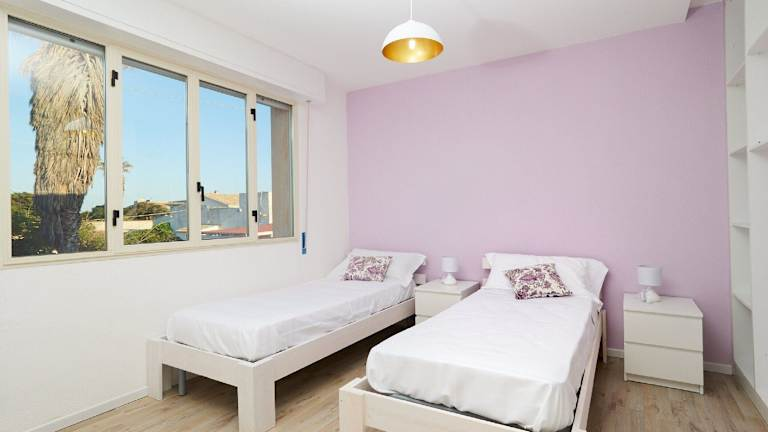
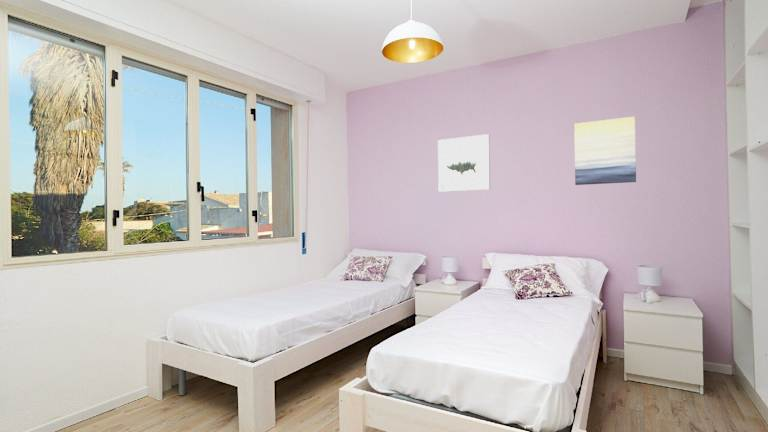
+ wall art [437,133,491,193]
+ wall art [573,115,637,186]
